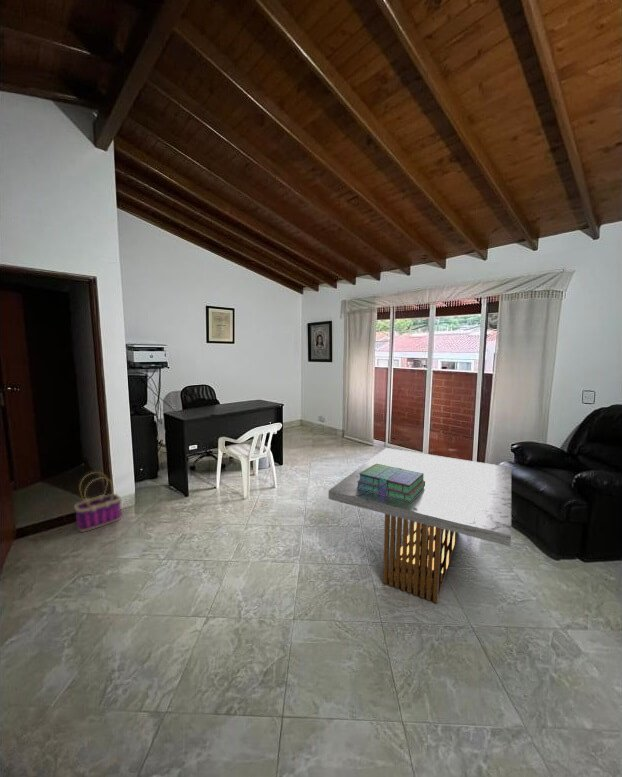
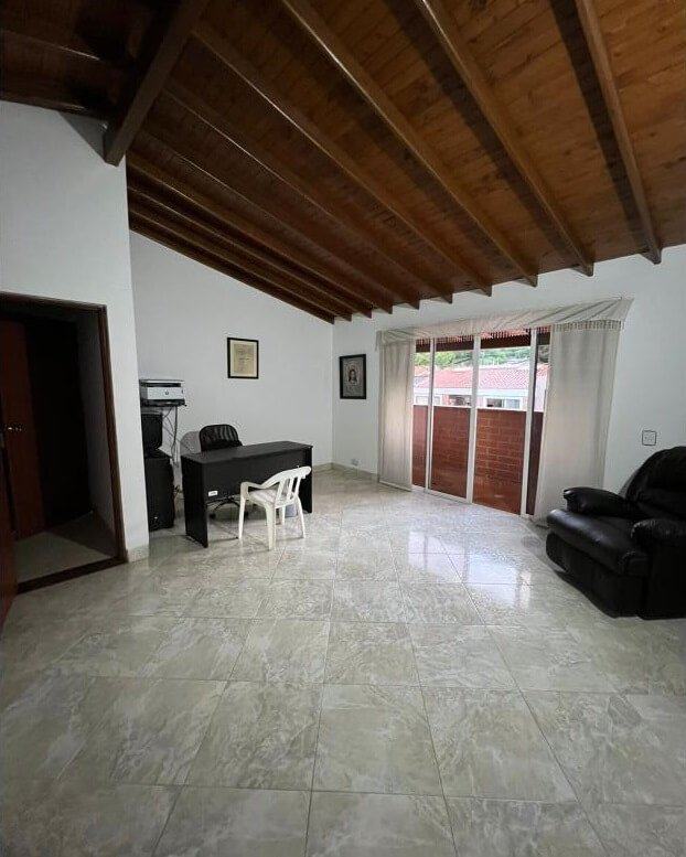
- coffee table [328,447,512,604]
- basket [73,471,122,533]
- stack of books [356,463,426,502]
